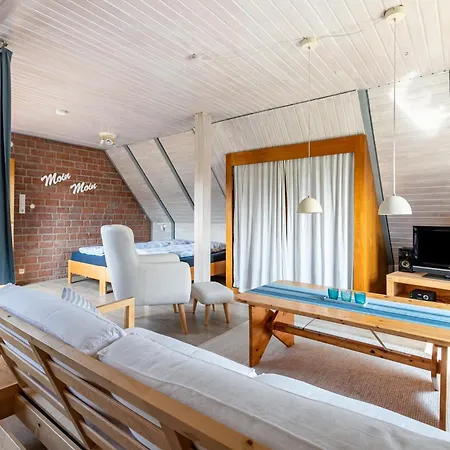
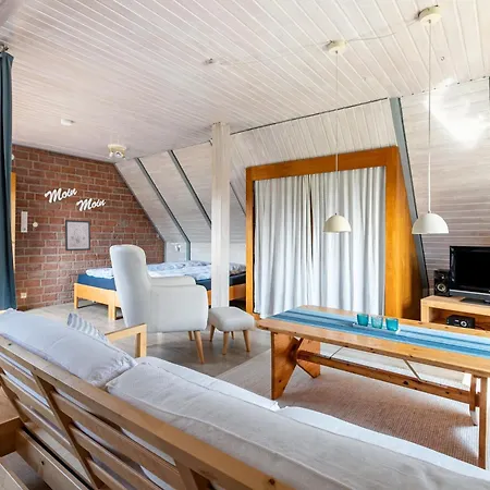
+ wall art [64,219,91,252]
